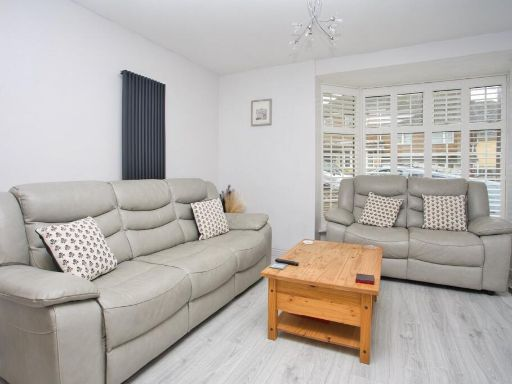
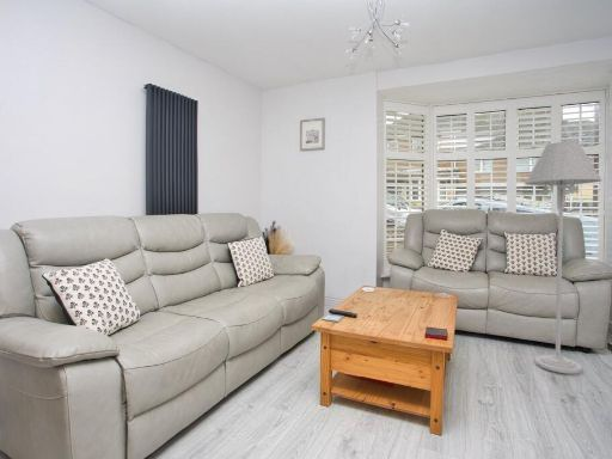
+ floor lamp [524,140,604,375]
